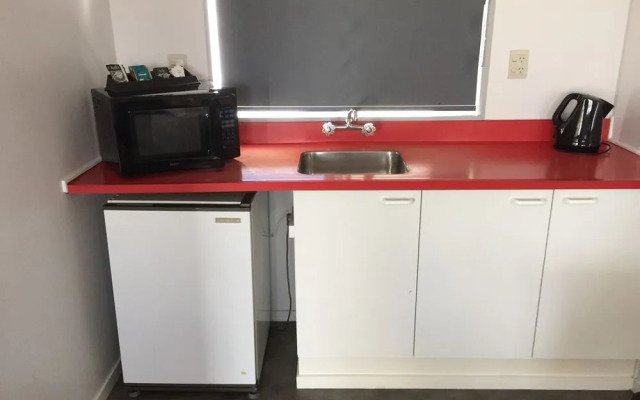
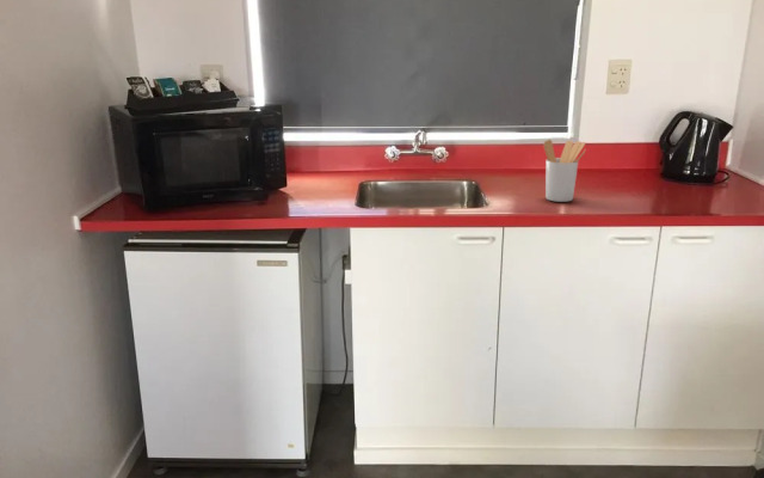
+ utensil holder [542,139,586,203]
